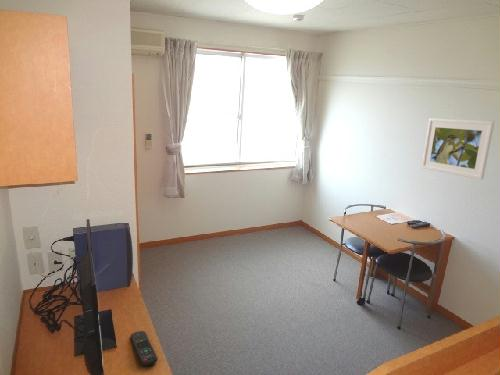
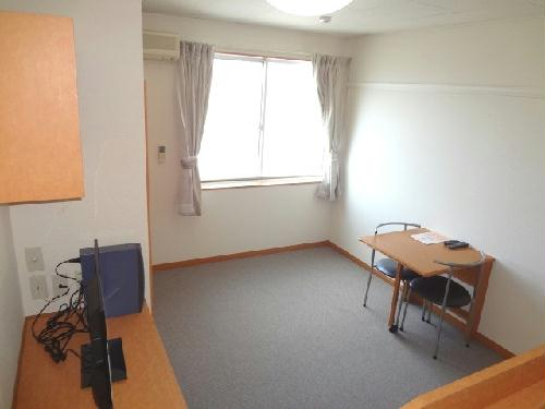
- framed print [420,118,495,181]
- remote control [130,330,158,367]
